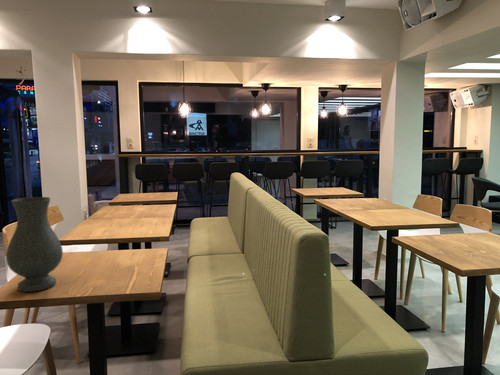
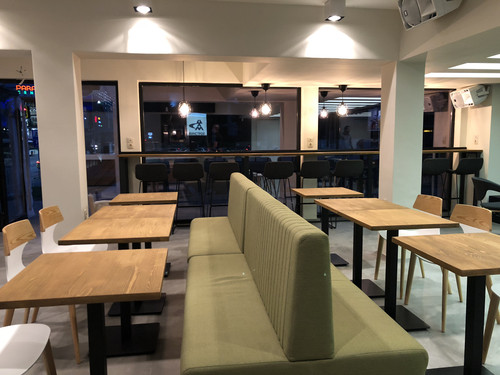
- vase [5,196,64,293]
